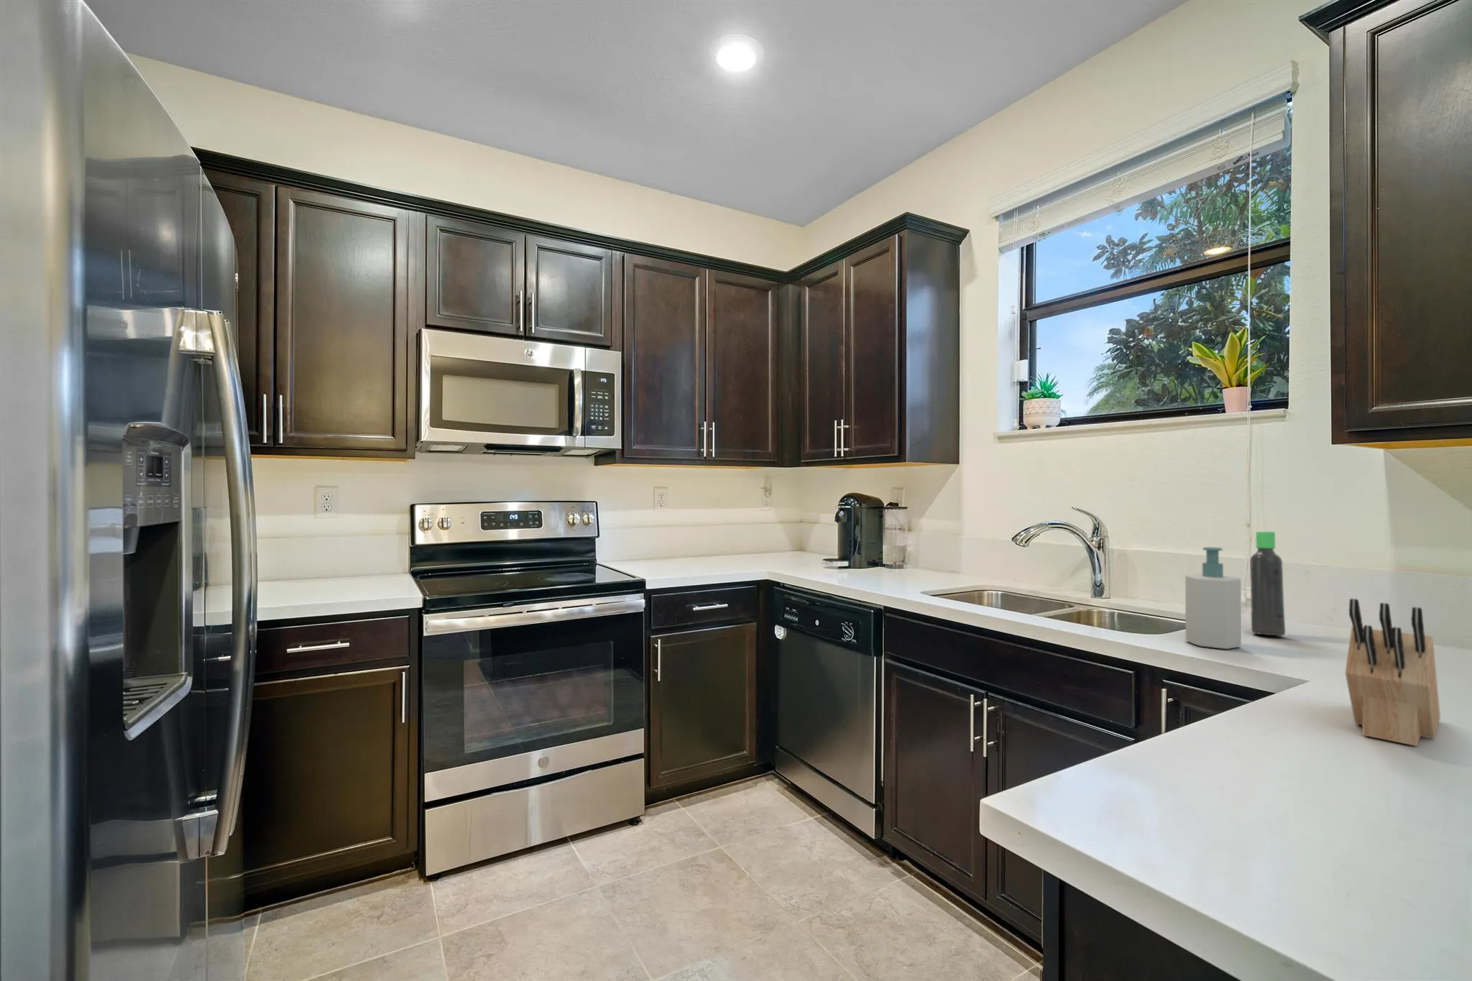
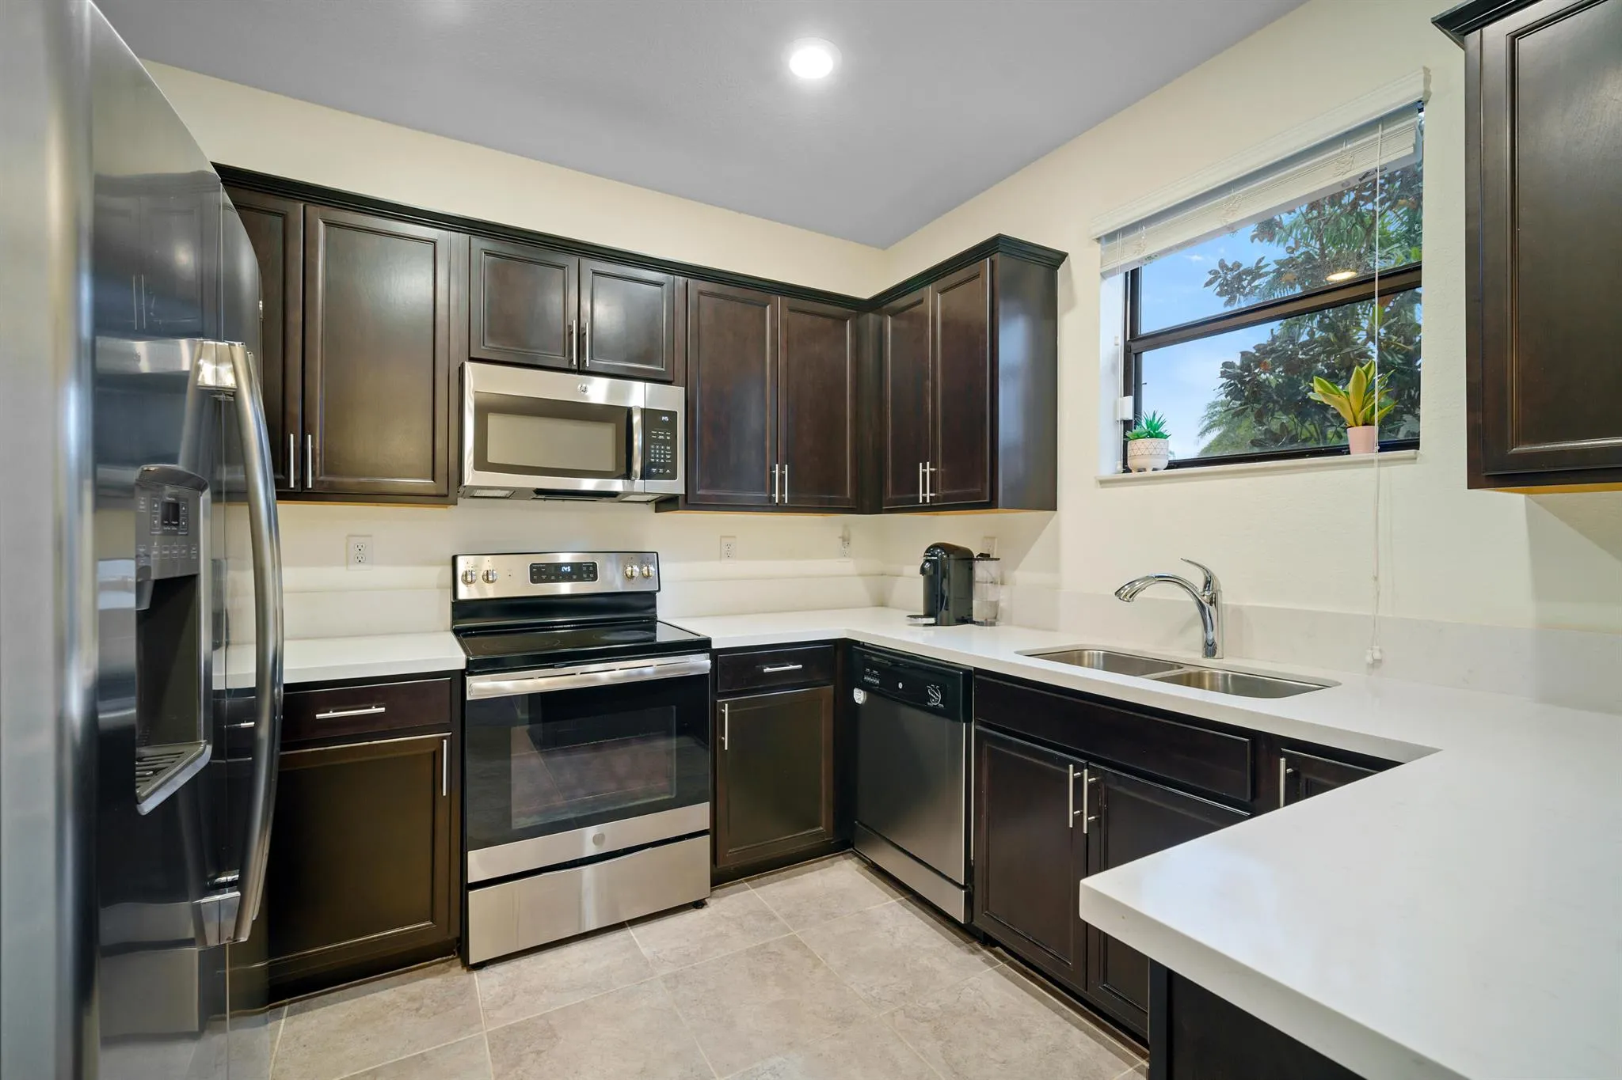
- soap bottle [1184,546,1242,649]
- knife block [1345,598,1441,747]
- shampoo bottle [1249,531,1286,636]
